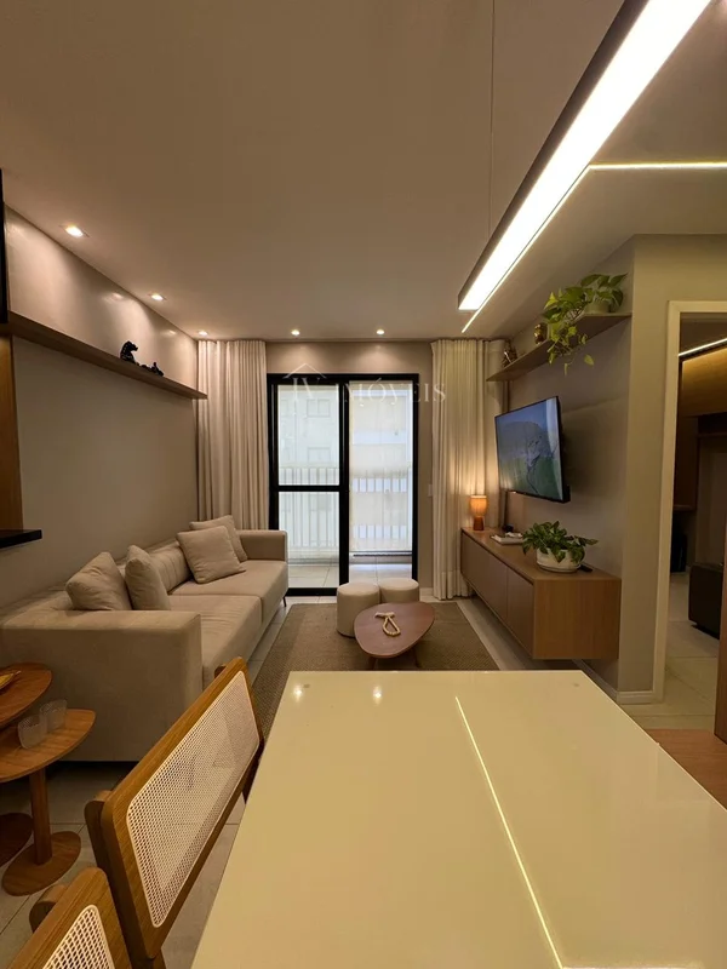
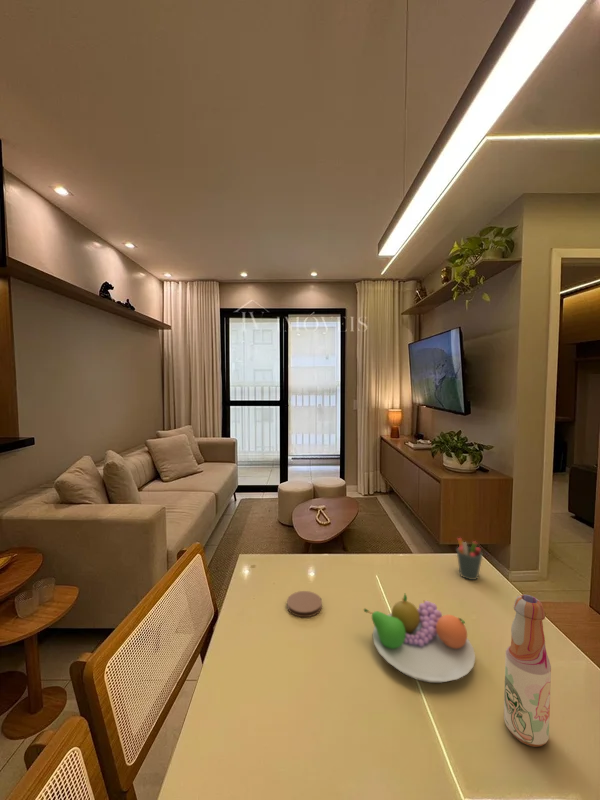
+ bottle [503,594,552,748]
+ coaster [286,590,323,618]
+ fruit bowl [363,593,476,684]
+ pen holder [456,537,484,581]
